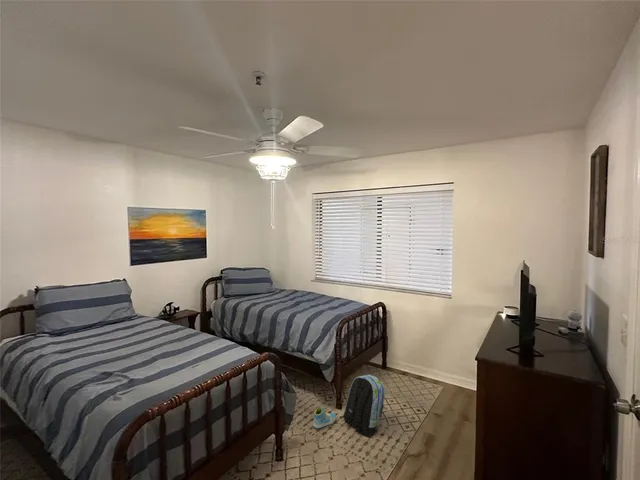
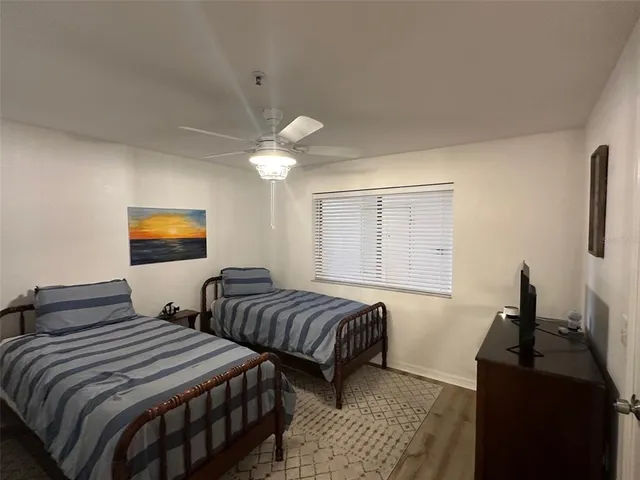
- backpack [342,374,386,437]
- sneaker [312,406,337,430]
